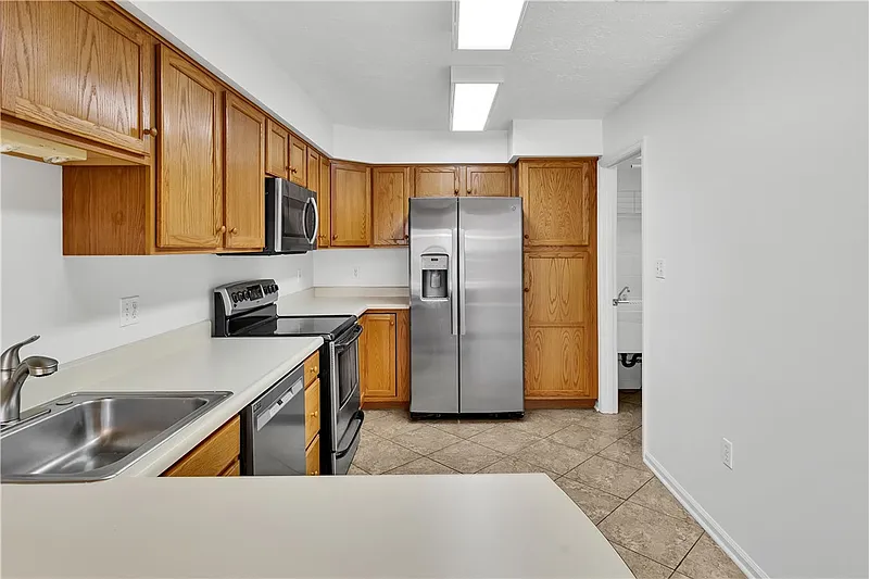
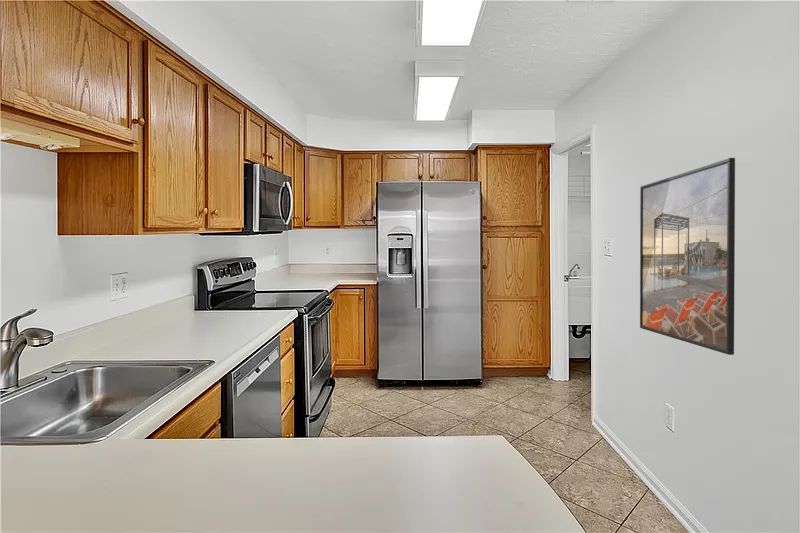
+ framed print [639,157,736,356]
